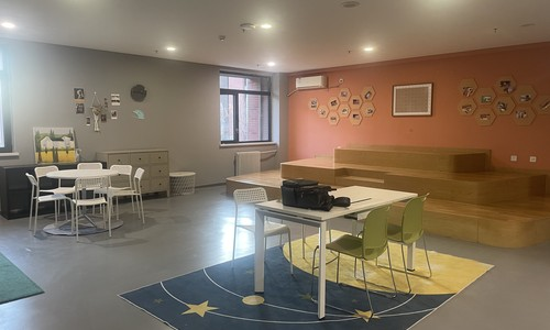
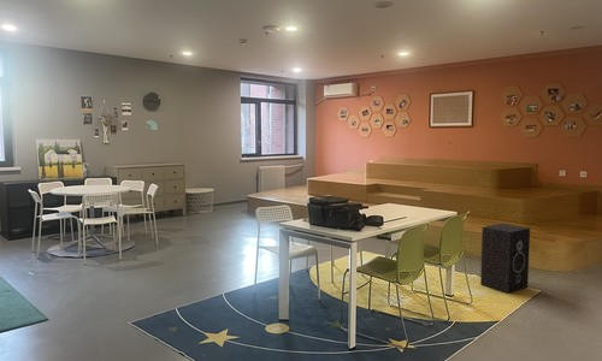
+ speaker [479,223,531,295]
